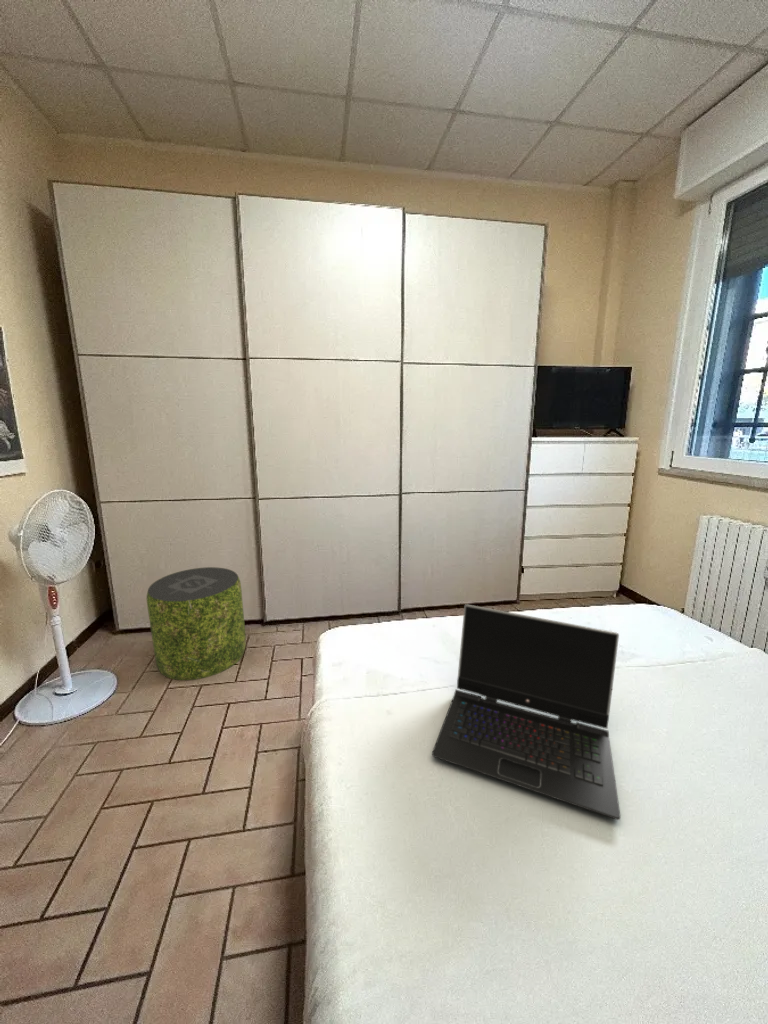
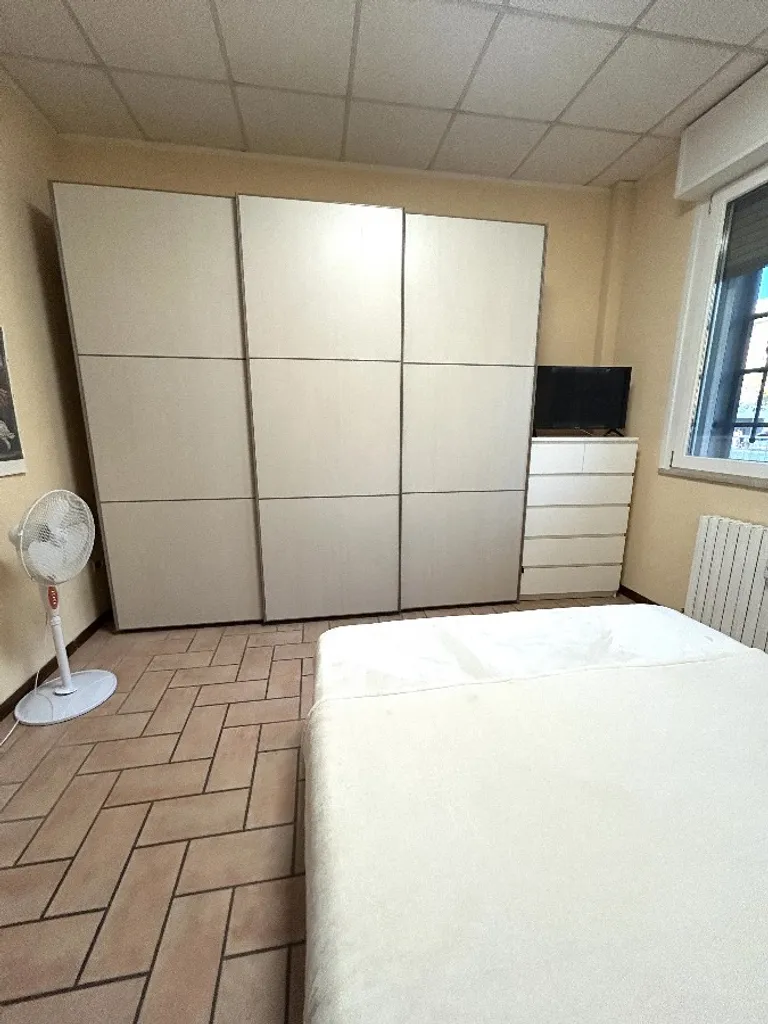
- laptop computer [431,603,622,821]
- pouf [146,566,247,681]
